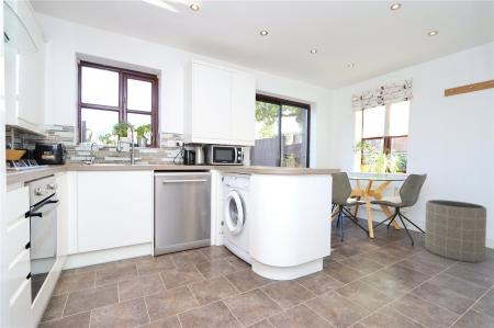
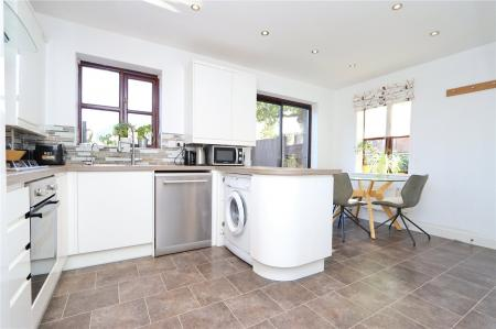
- trash can [424,199,487,263]
